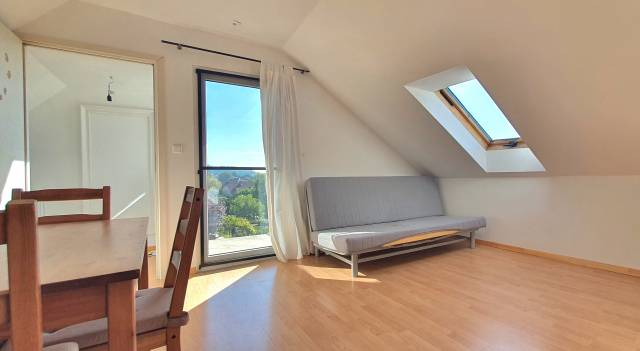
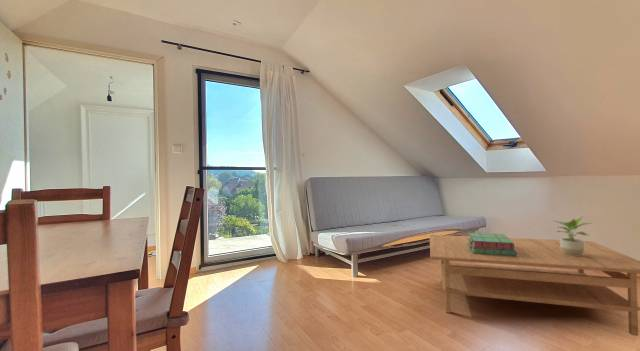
+ potted plant [551,216,592,256]
+ stack of books [468,232,517,256]
+ coffee table [429,234,640,337]
